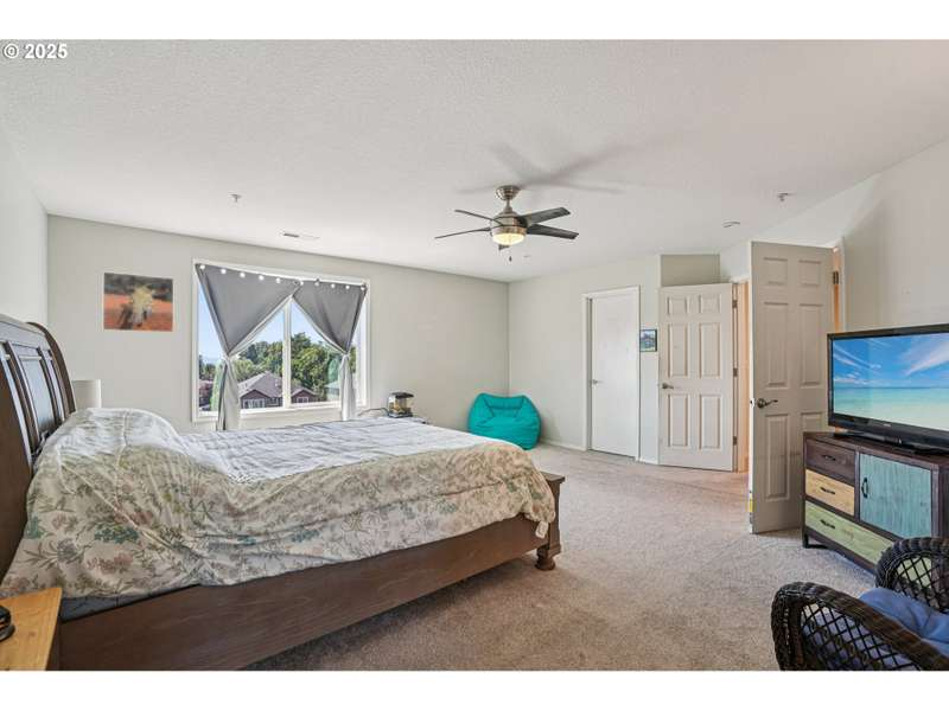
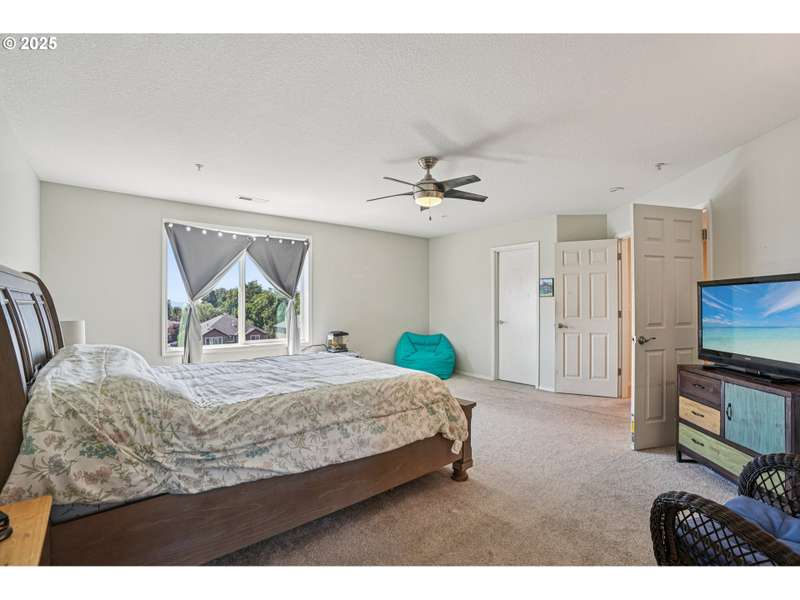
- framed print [102,270,176,334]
